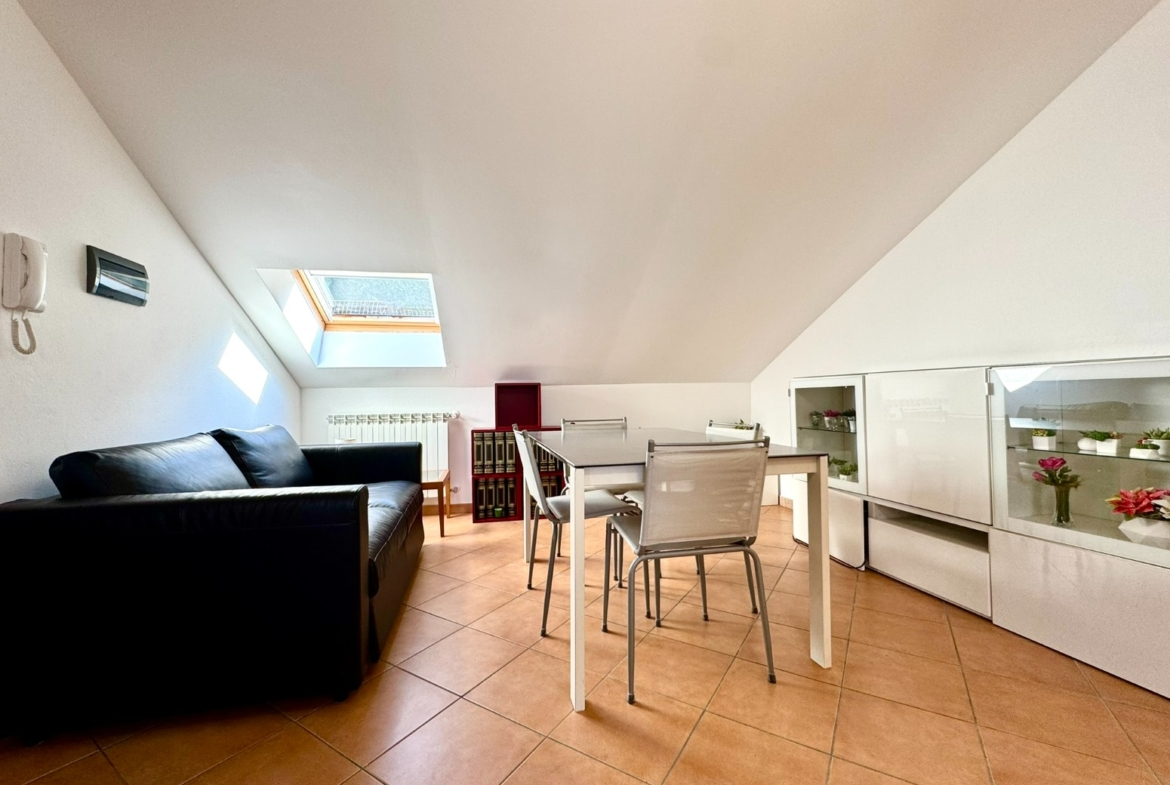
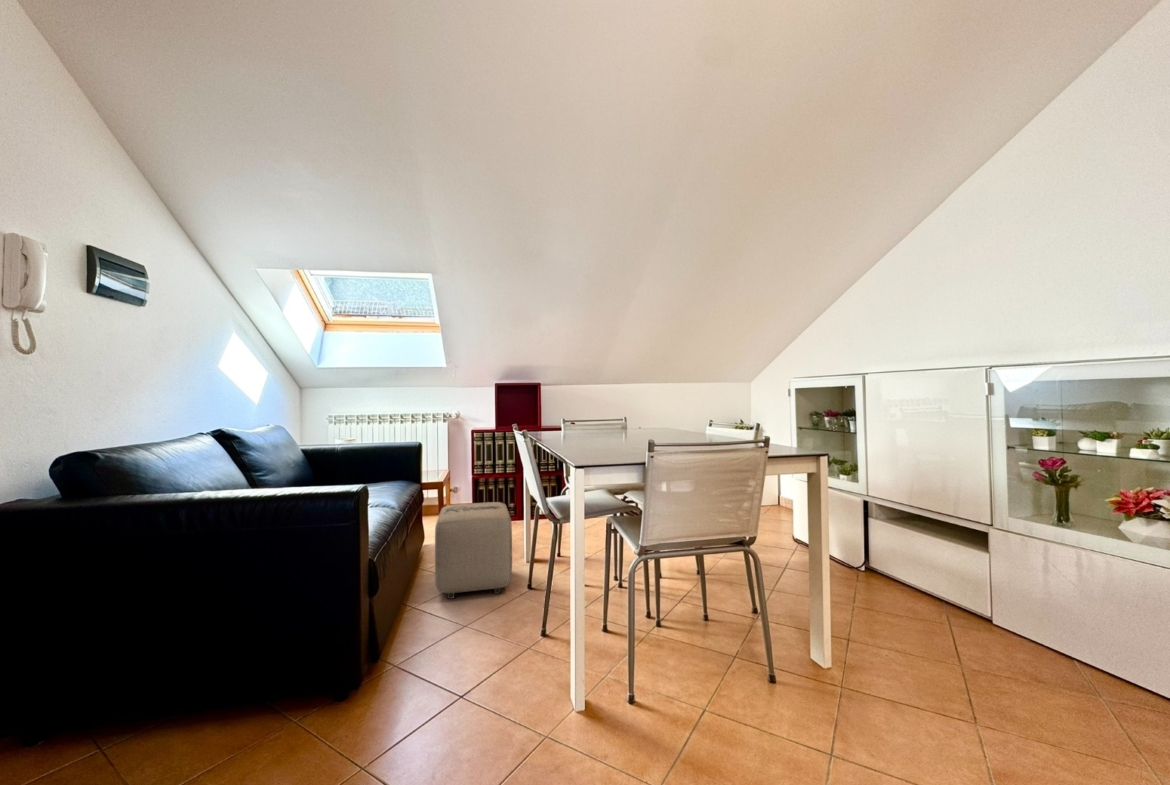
+ ottoman [434,501,513,600]
